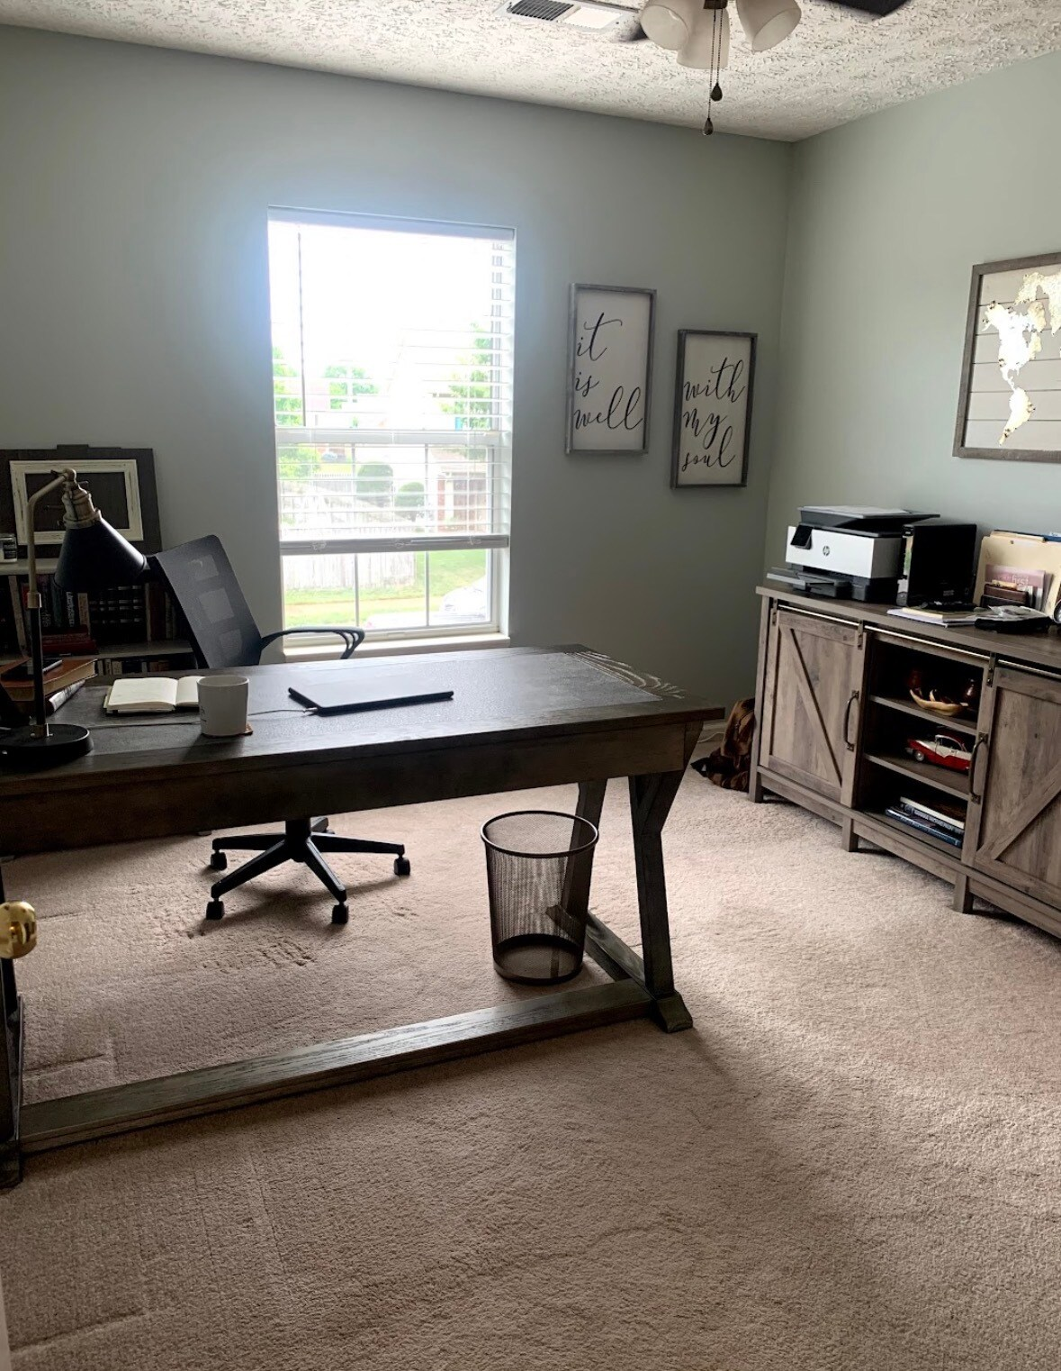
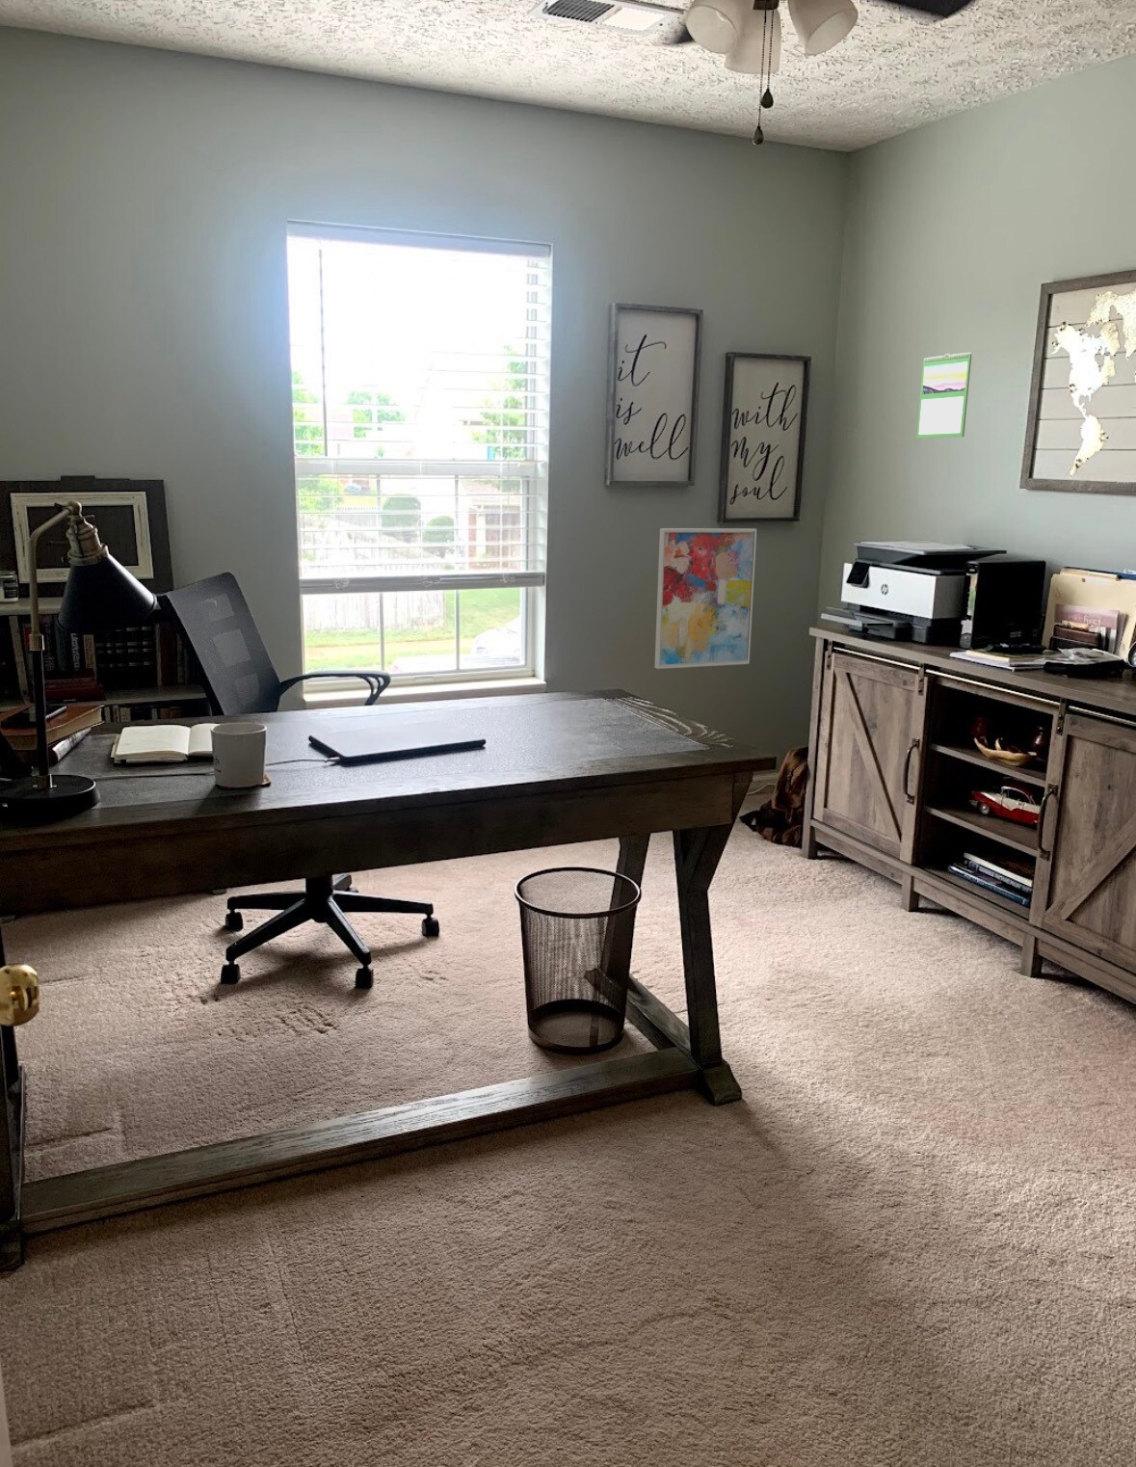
+ wall art [654,528,757,670]
+ calendar [916,351,972,439]
